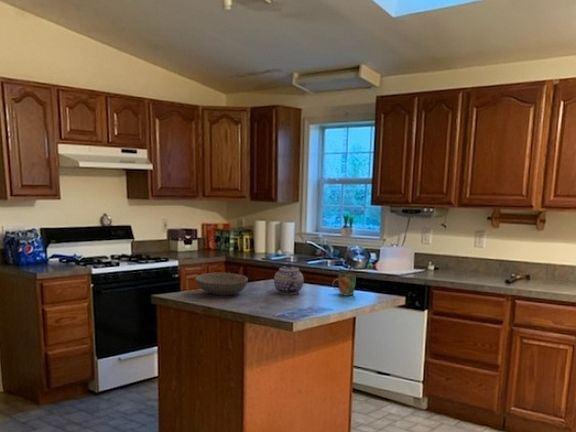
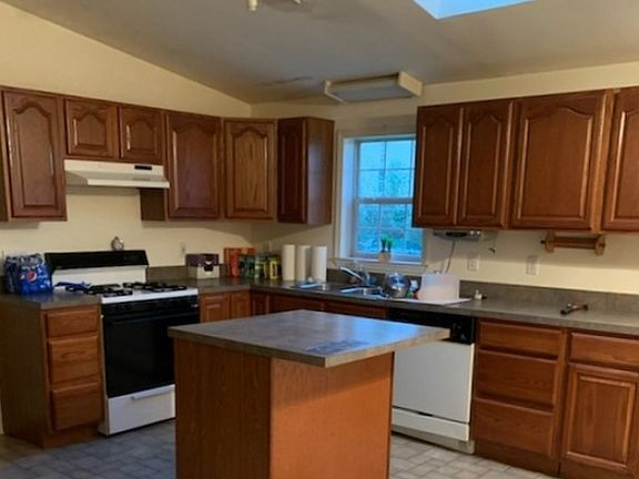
- mug [331,273,357,297]
- teapot [273,262,305,295]
- bowl [194,271,249,297]
